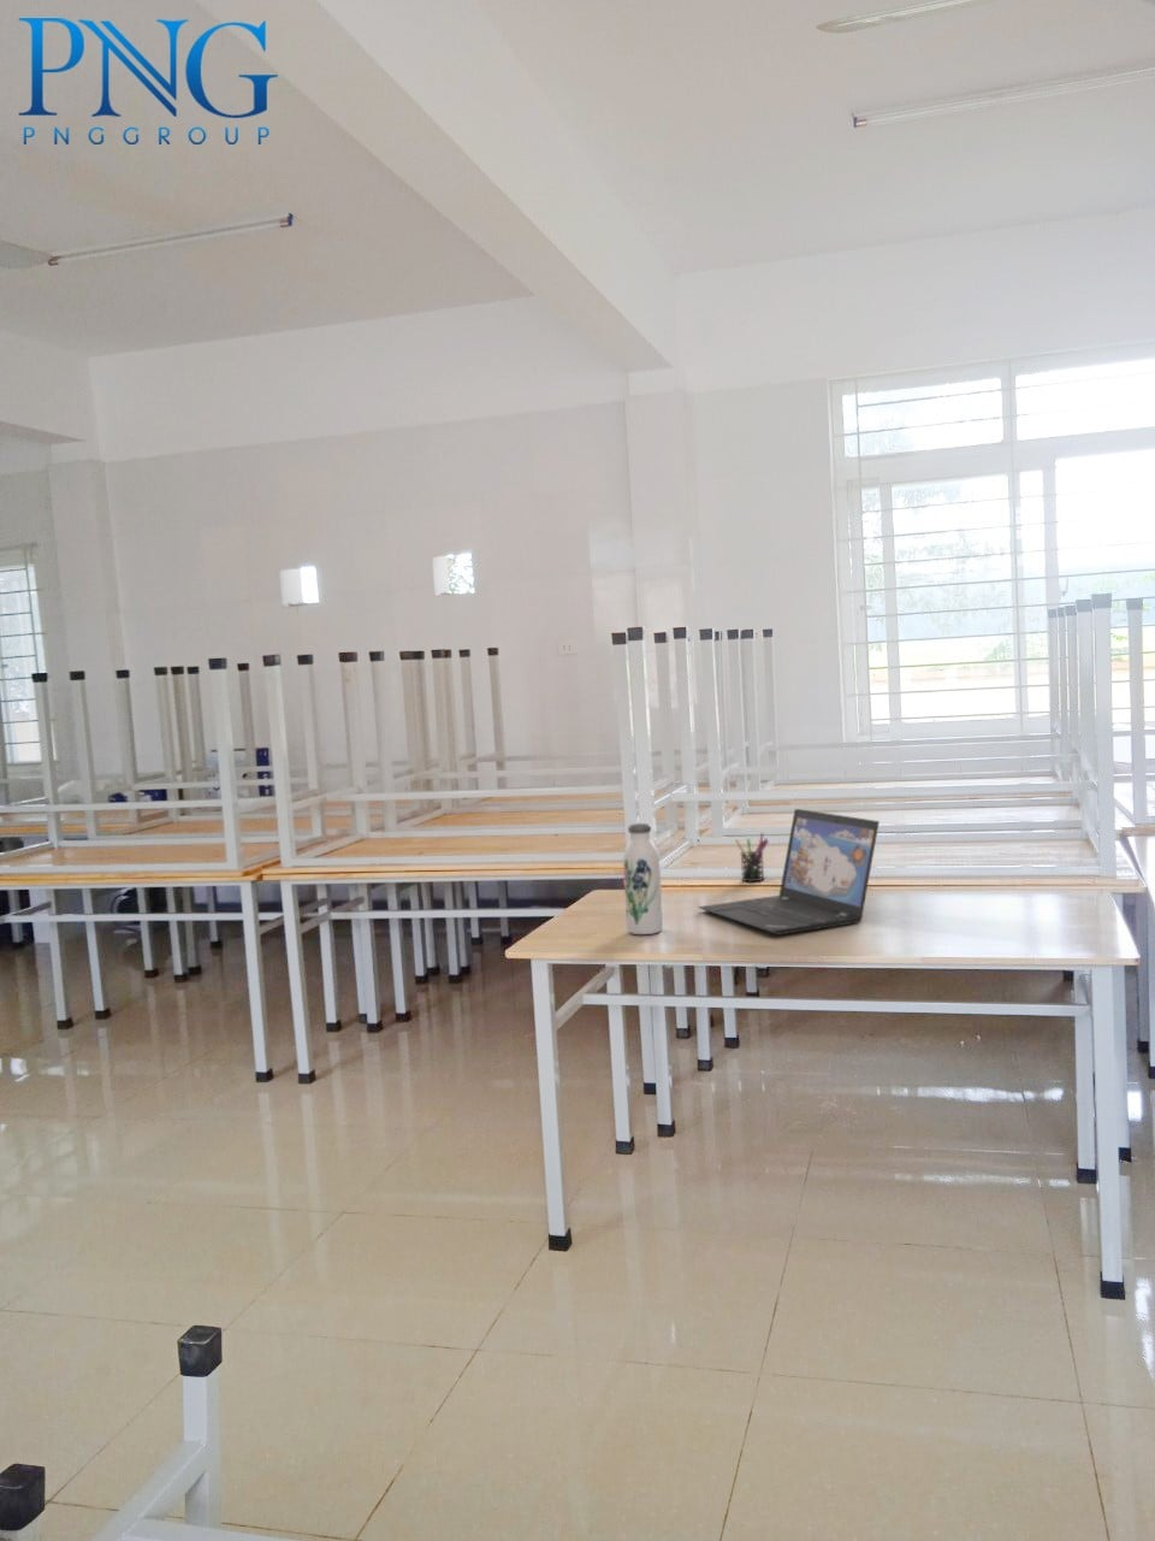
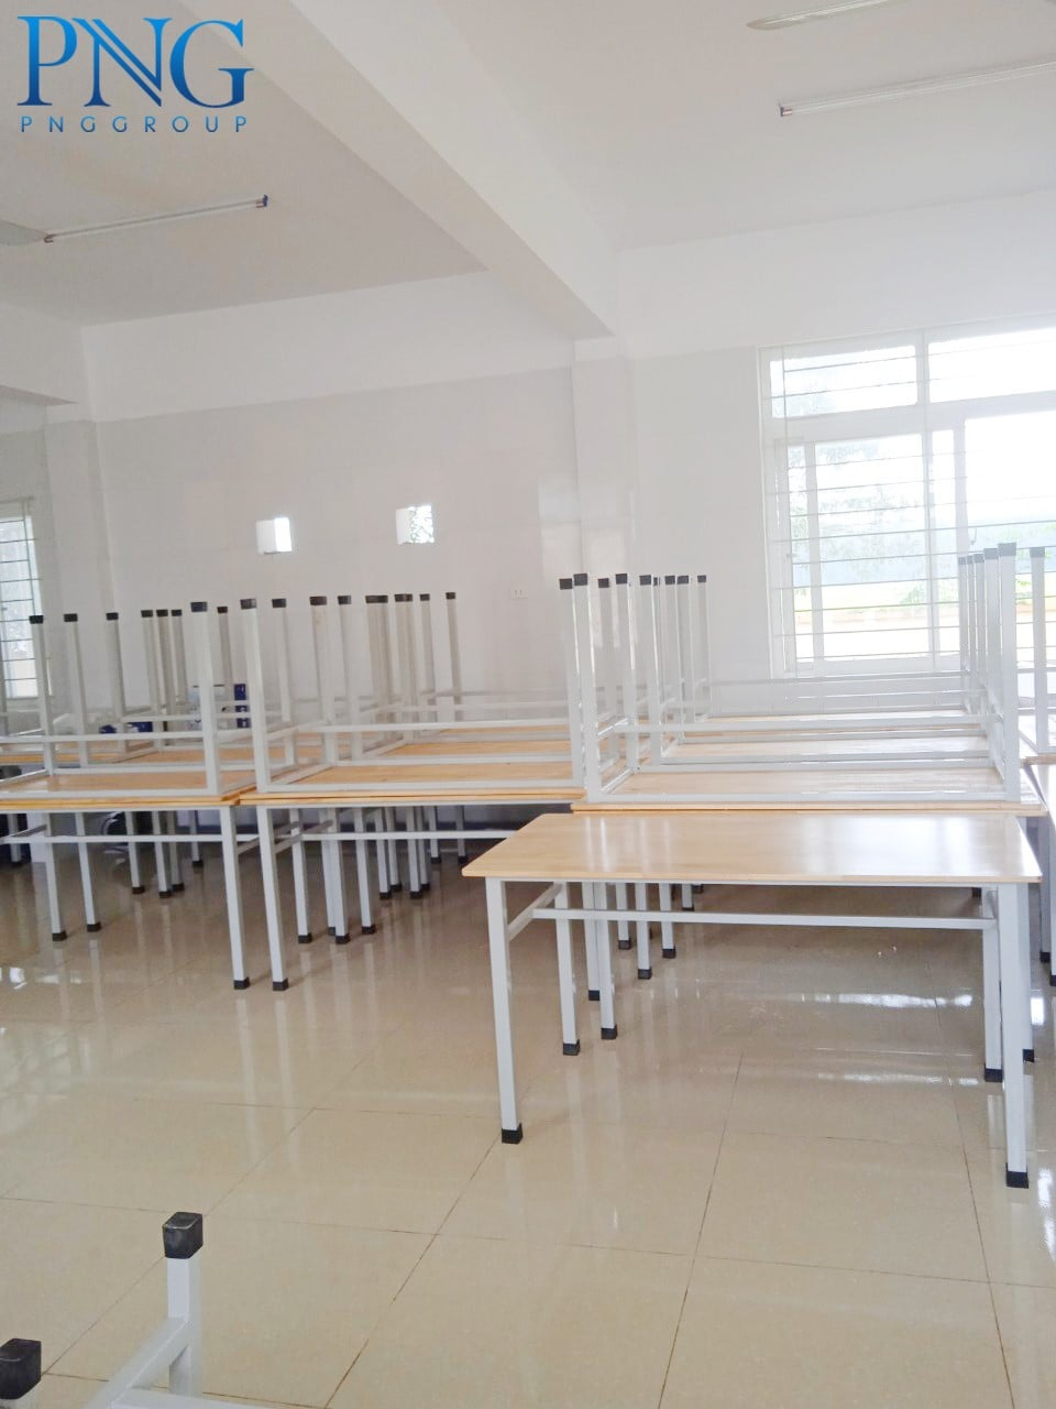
- water bottle [622,823,664,936]
- laptop [696,808,881,937]
- pen holder [734,832,770,882]
